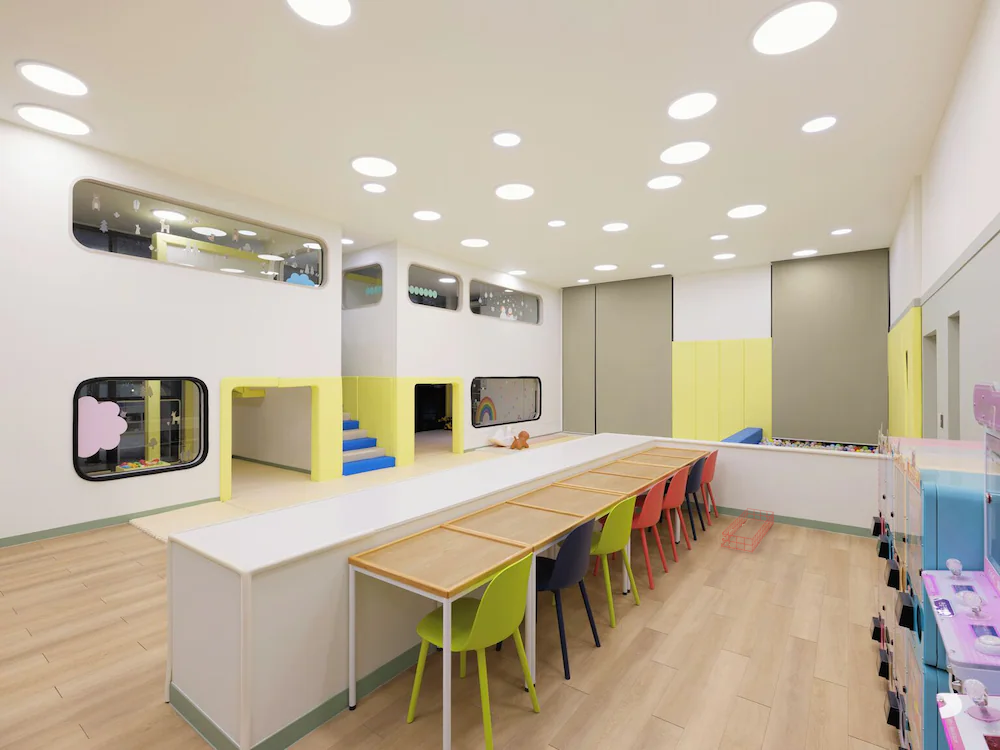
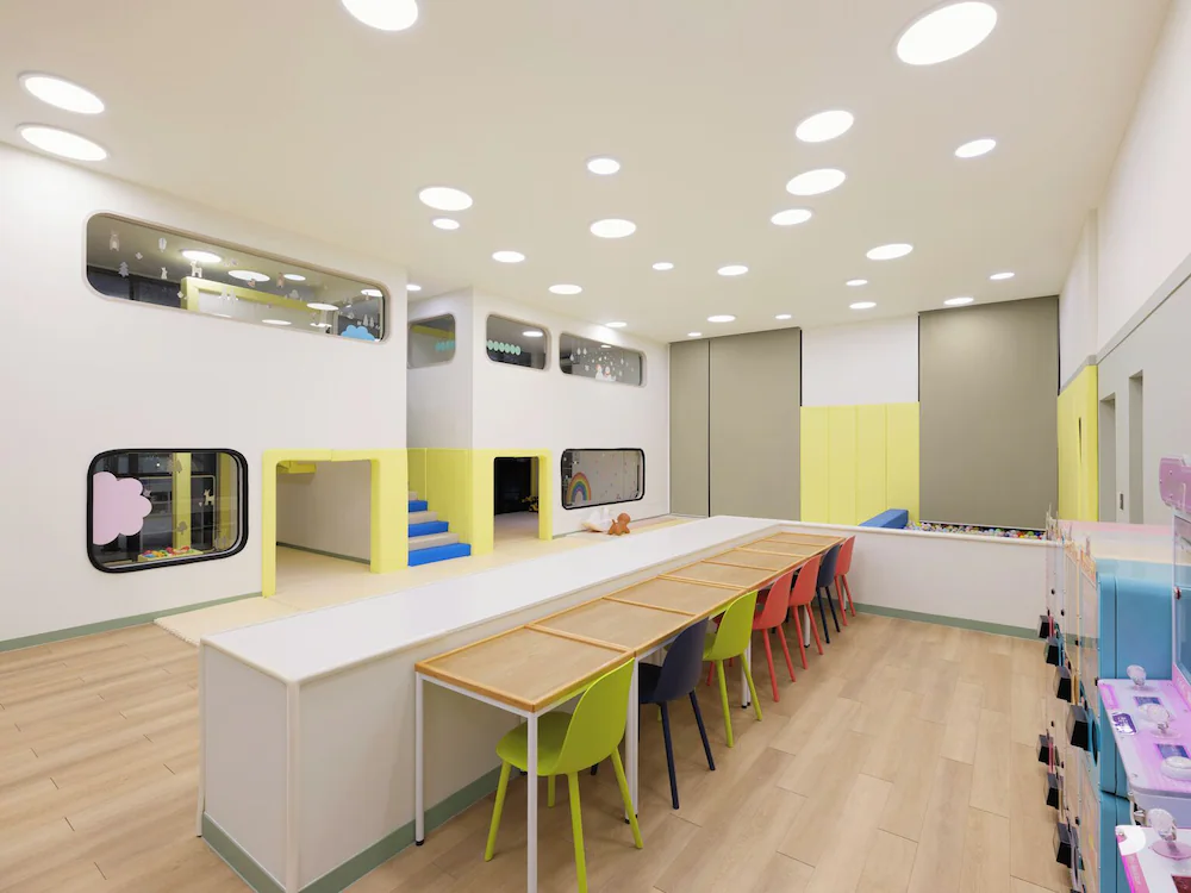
- storage basket [721,507,775,553]
